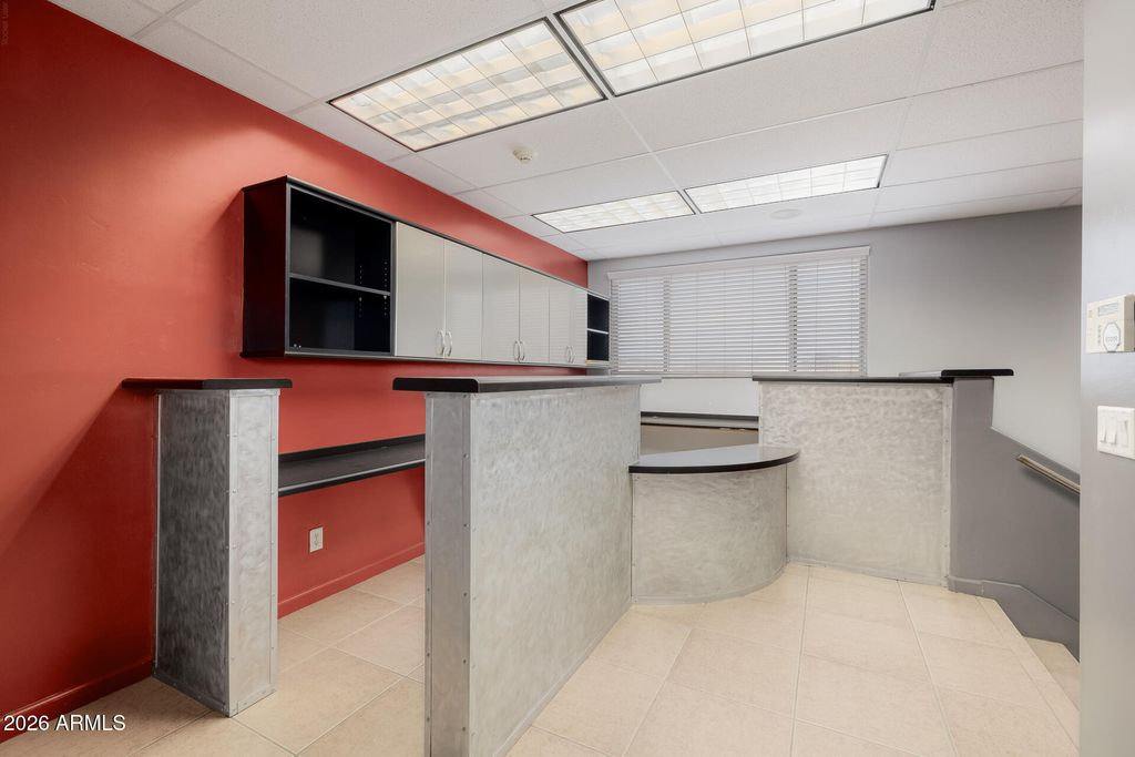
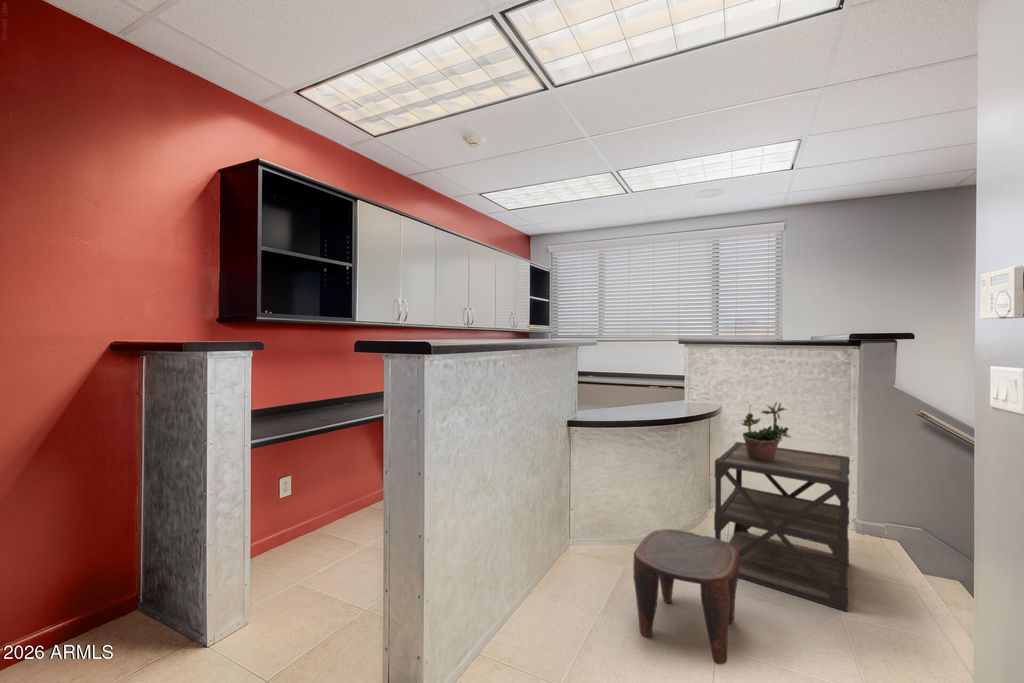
+ side table [713,441,851,613]
+ stool [632,528,739,666]
+ potted plant [740,401,792,463]
